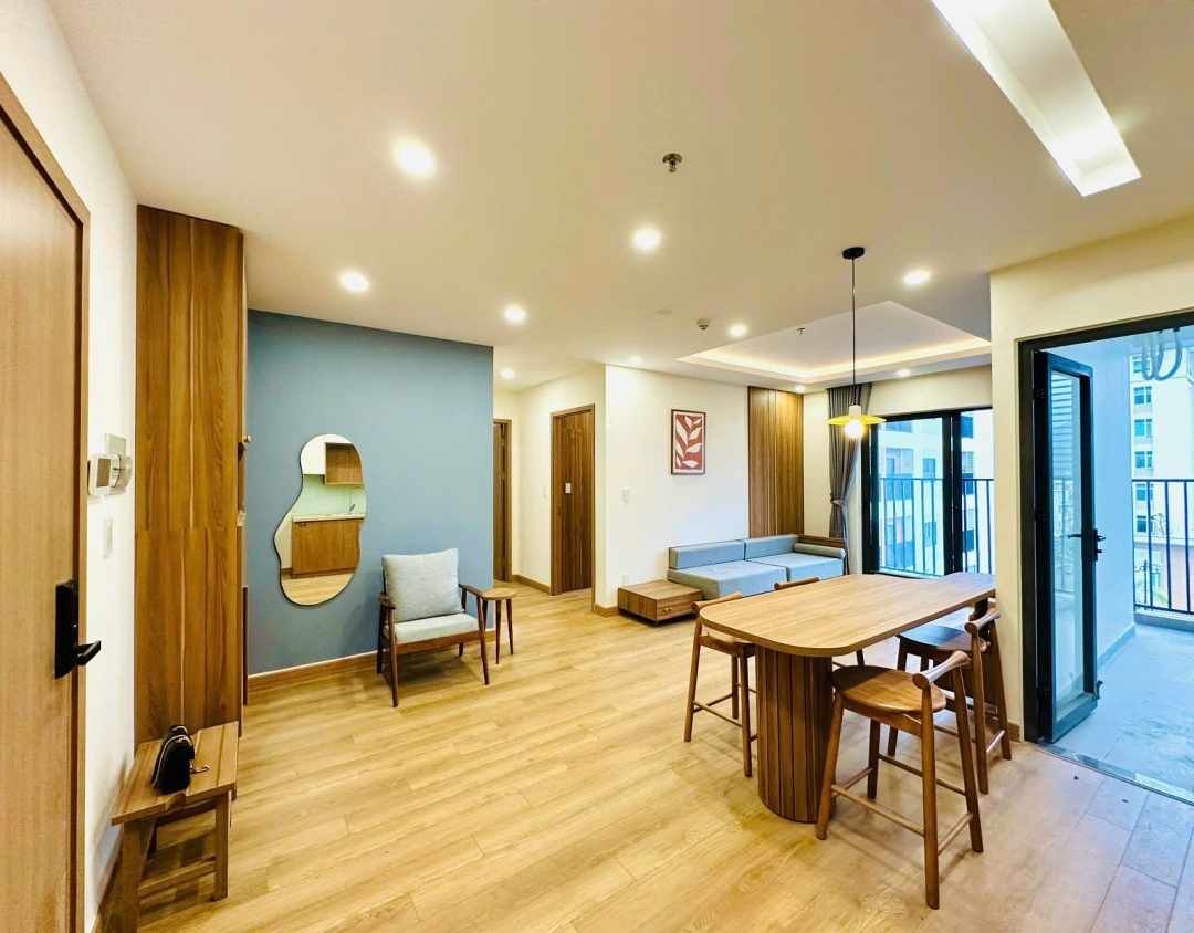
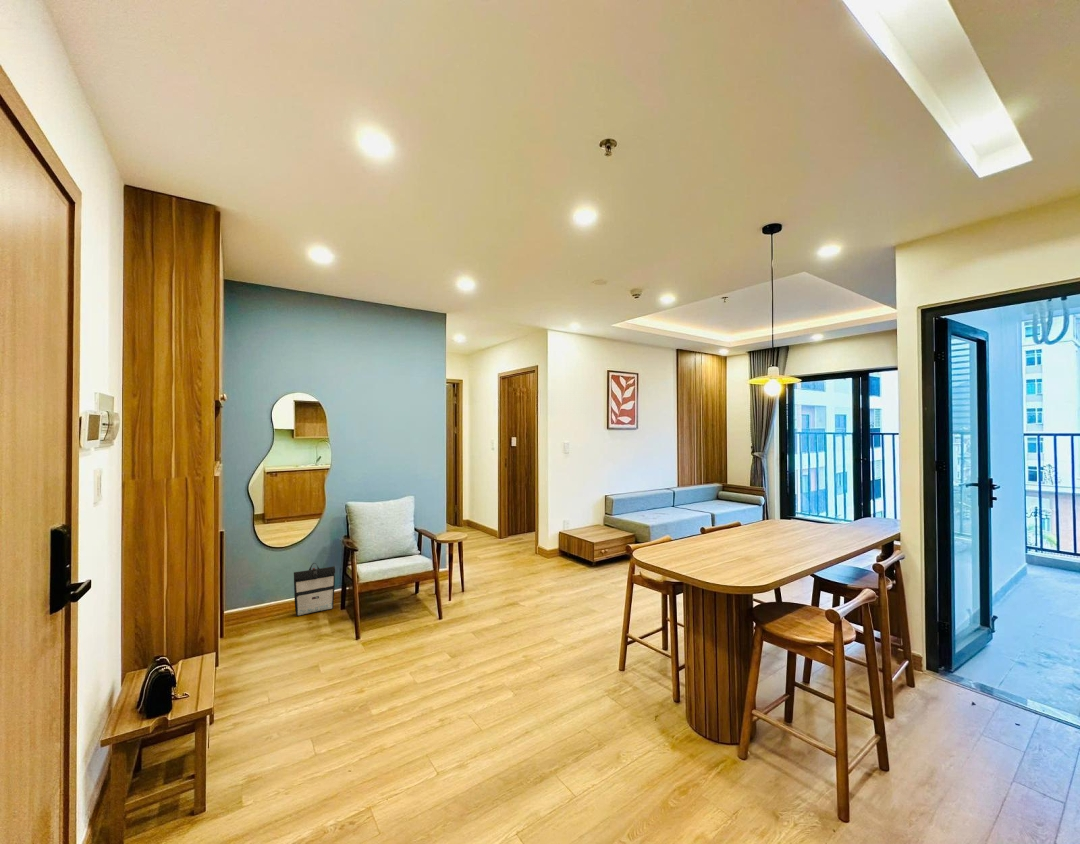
+ backpack [293,562,336,617]
